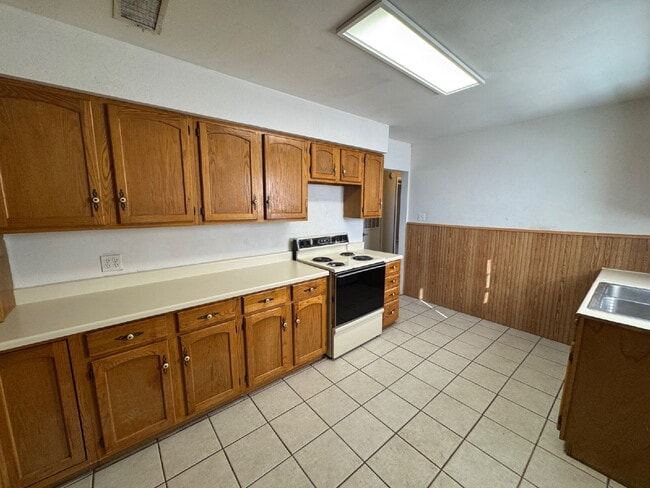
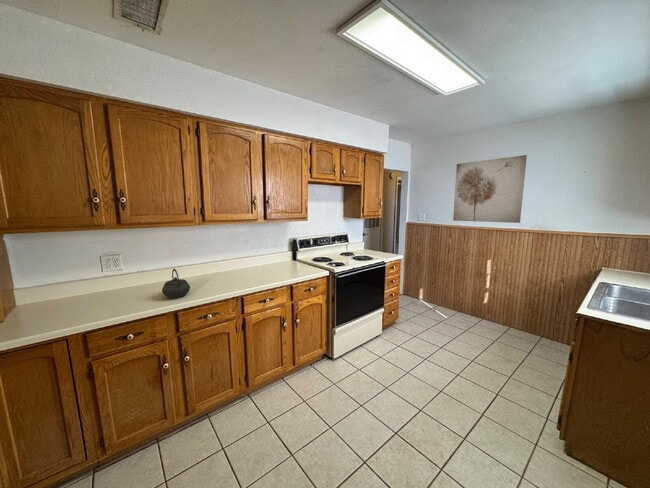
+ kettle [161,268,191,299]
+ wall art [452,154,528,224]
